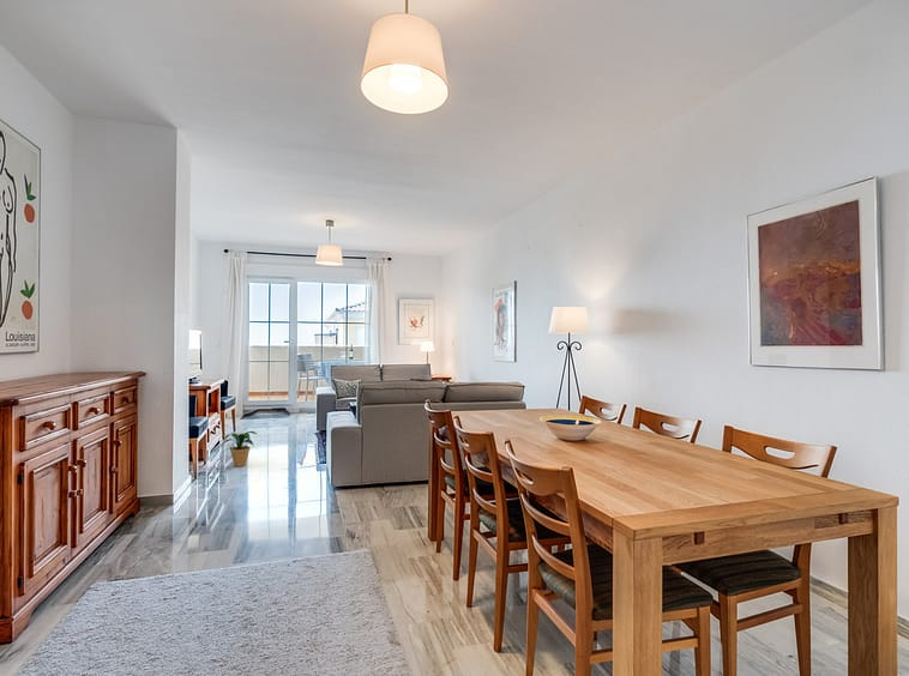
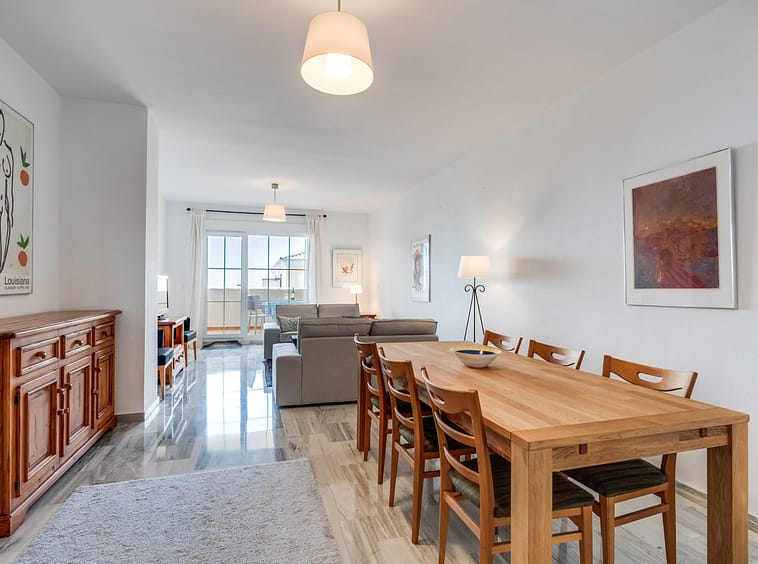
- potted plant [219,430,259,467]
